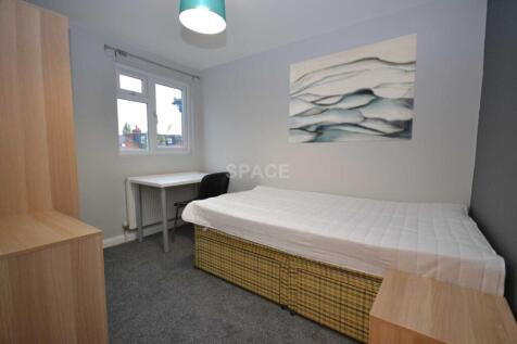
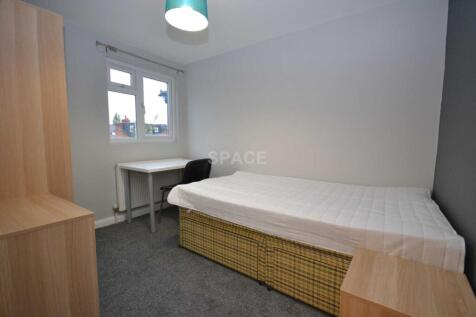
- wall art [288,31,419,144]
